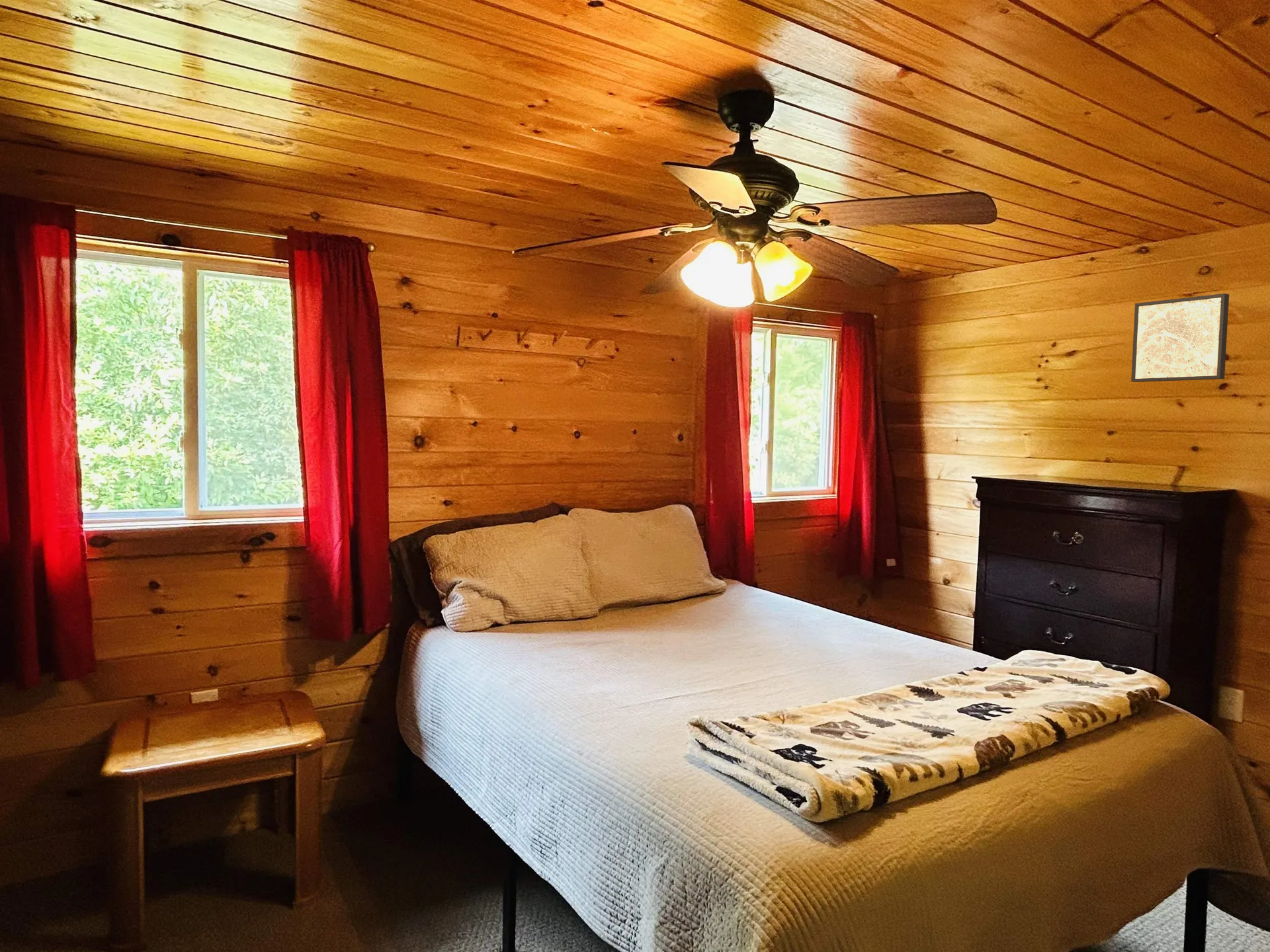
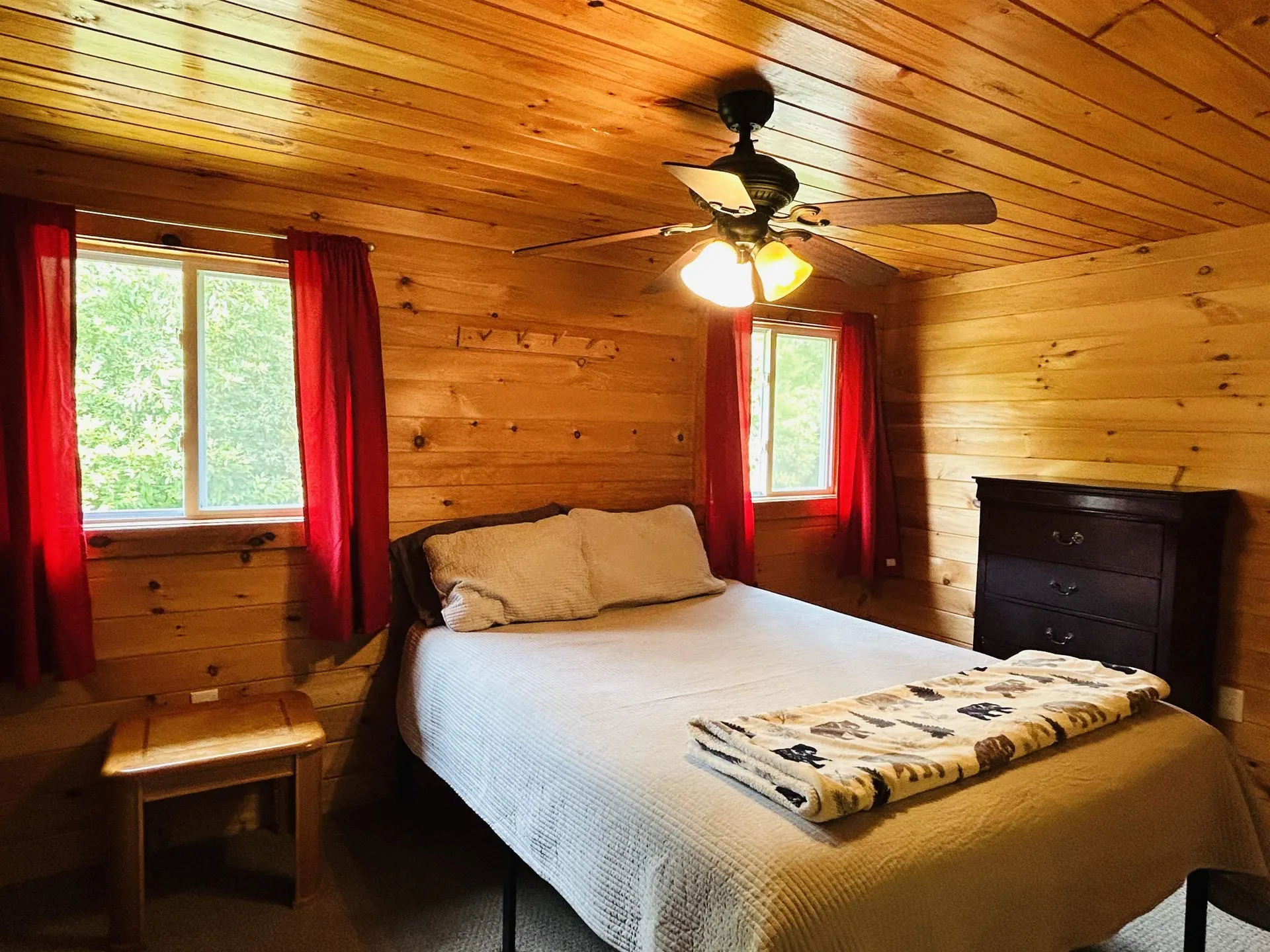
- wall art [1130,293,1230,383]
